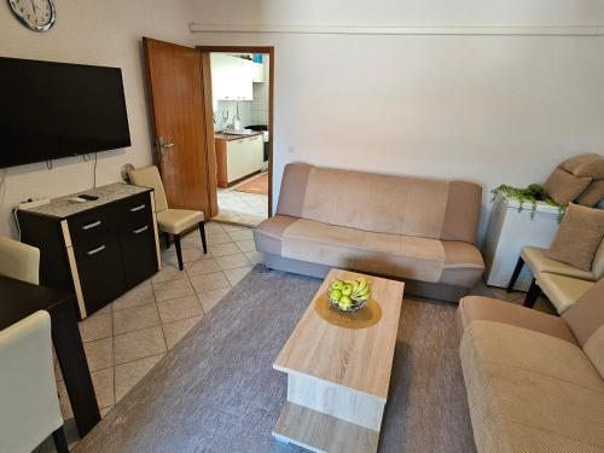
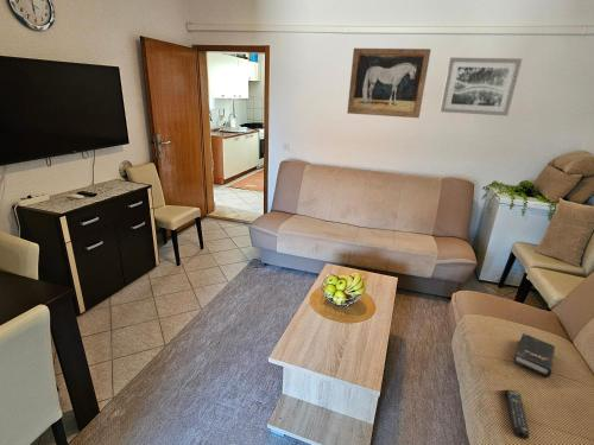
+ remote control [505,389,530,440]
+ wall art [438,56,524,117]
+ hardback book [512,332,556,379]
+ wall art [346,47,432,119]
